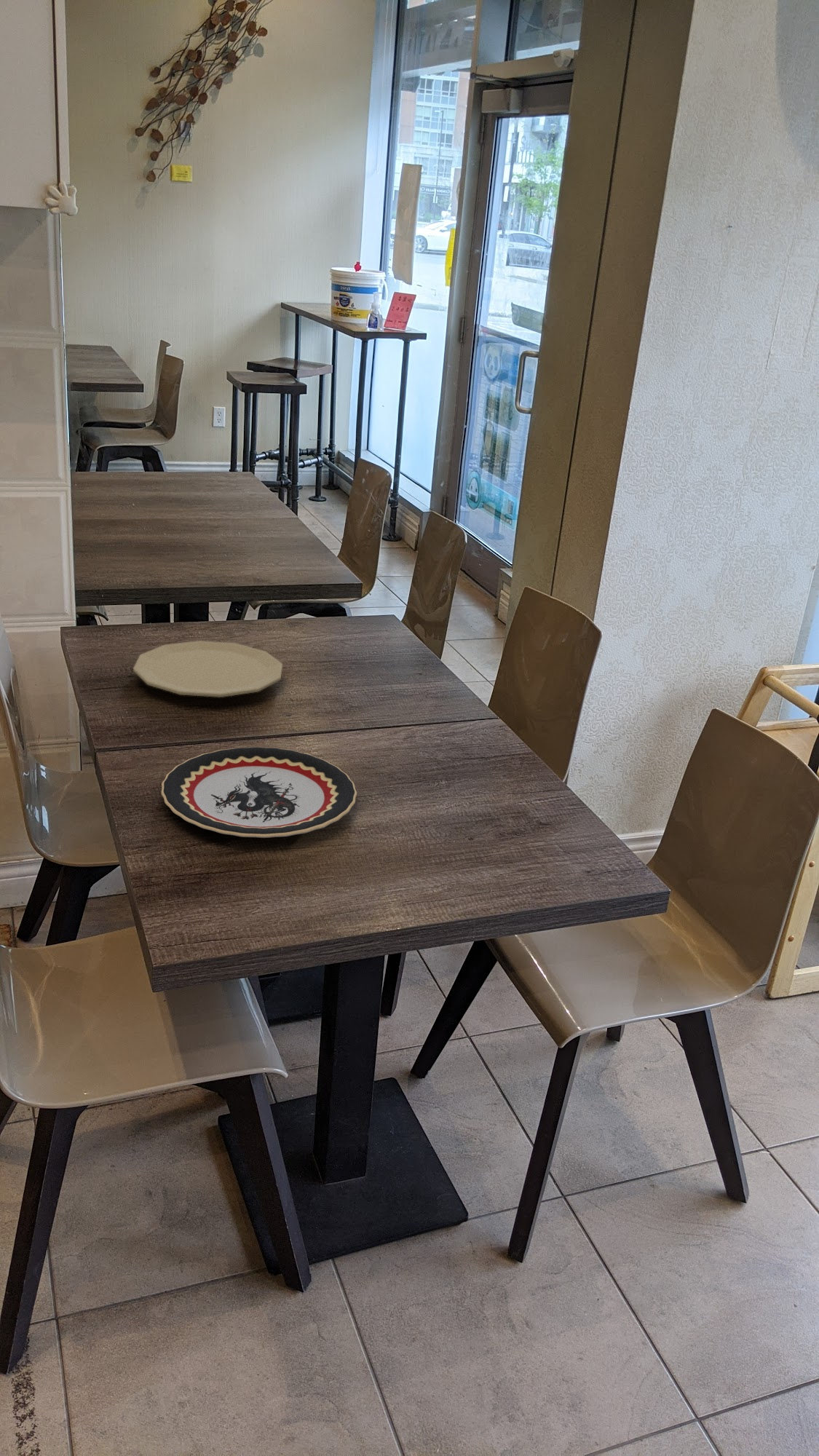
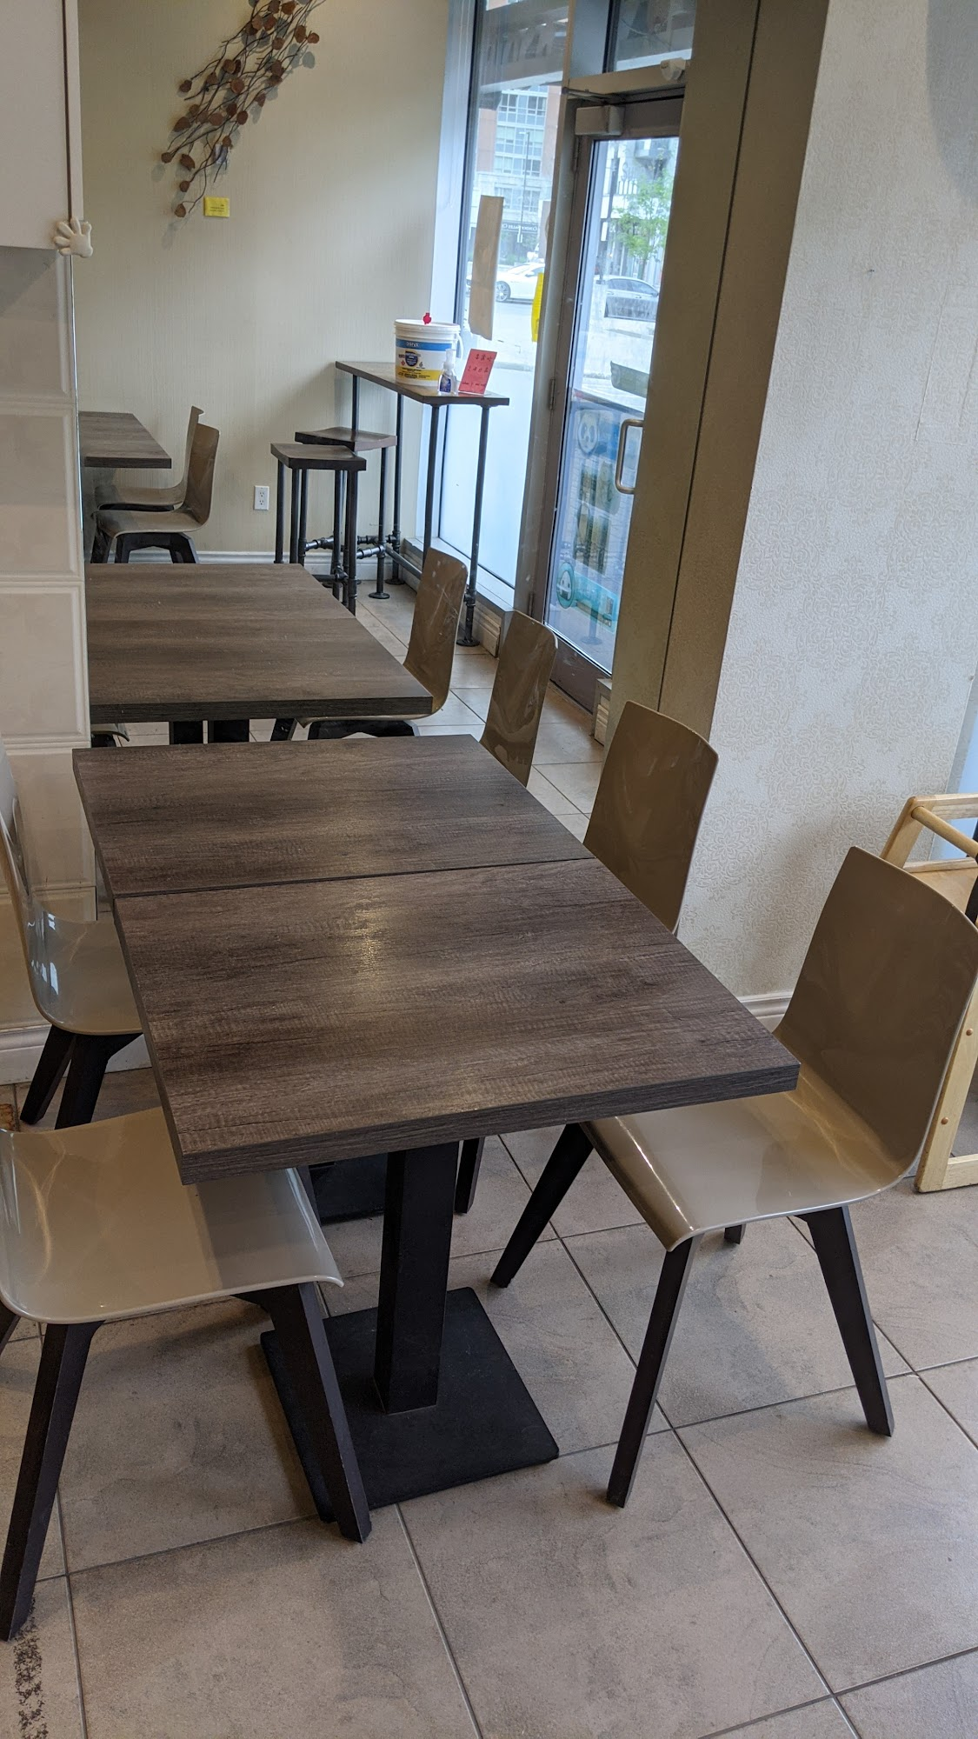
- plate [132,640,283,698]
- plate [160,746,357,839]
